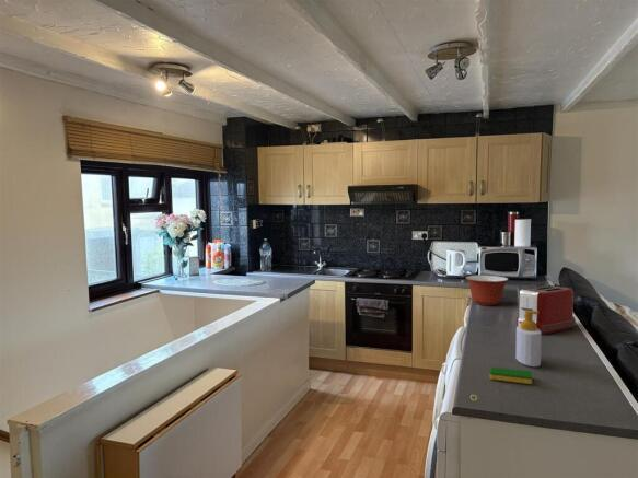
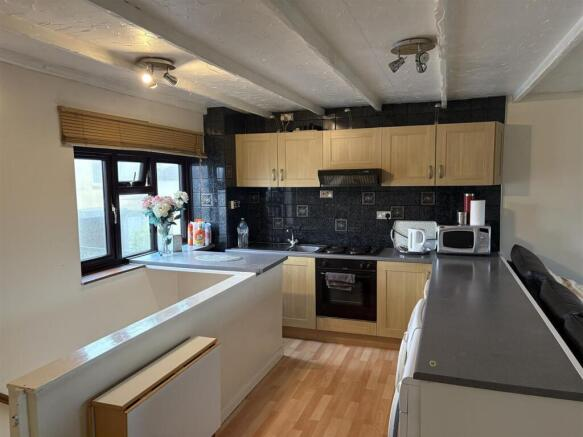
- dish sponge [489,365,533,385]
- toaster [515,284,577,335]
- soap bottle [514,311,542,368]
- mixing bowl [465,275,509,306]
